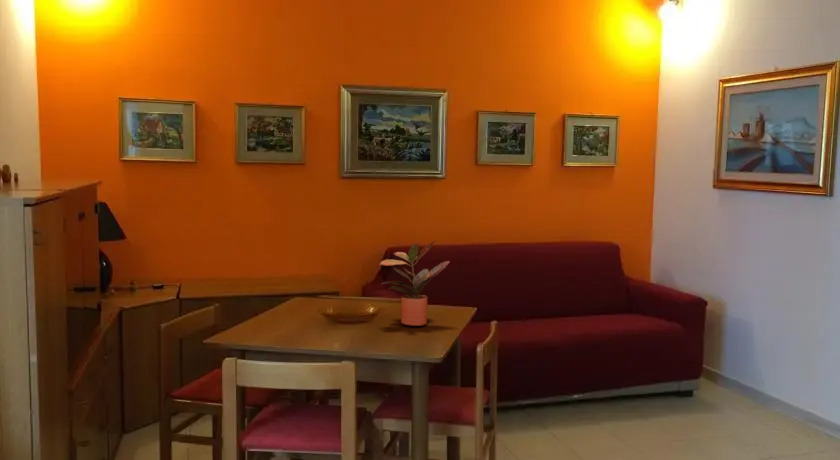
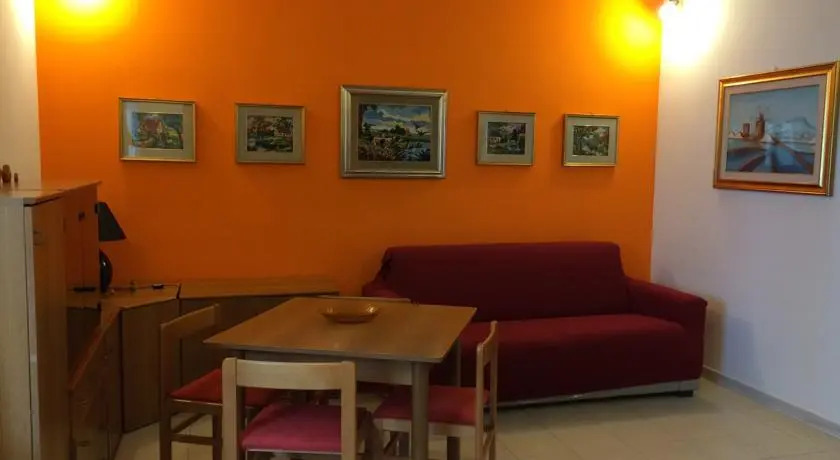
- potted plant [378,239,450,327]
